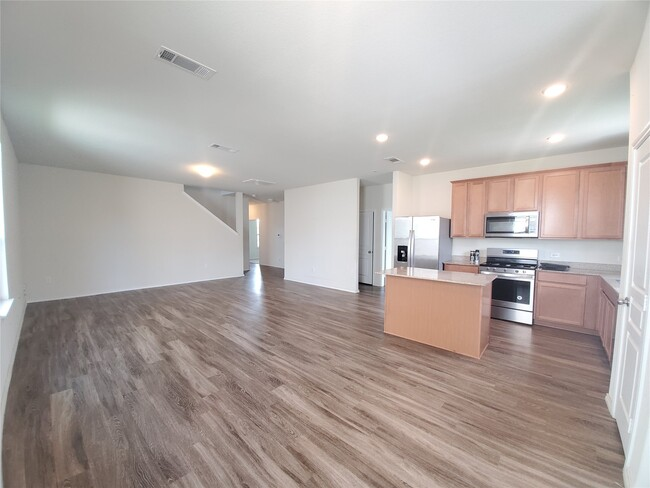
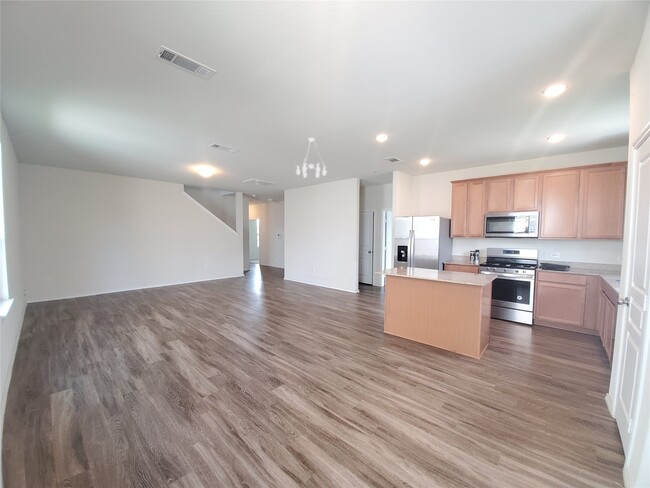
+ chandelier [294,137,328,179]
